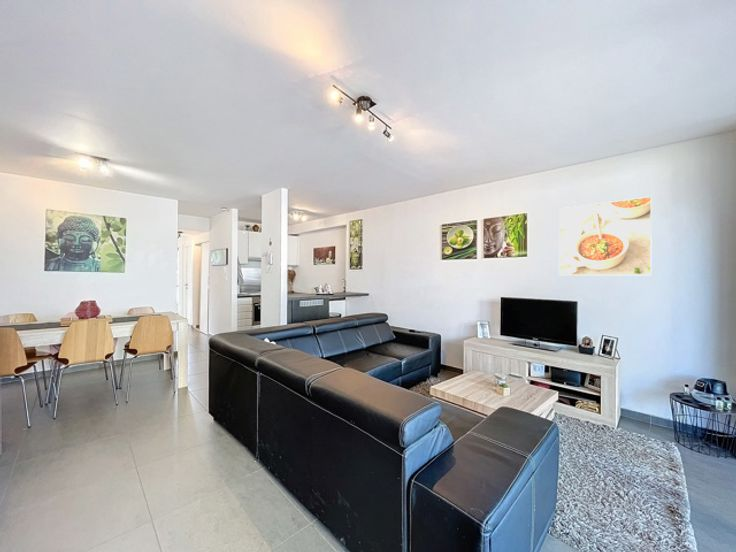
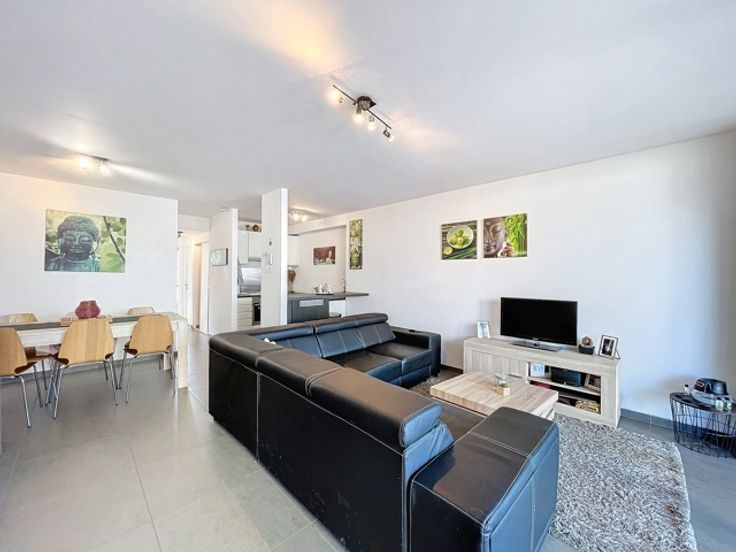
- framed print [558,195,653,276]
